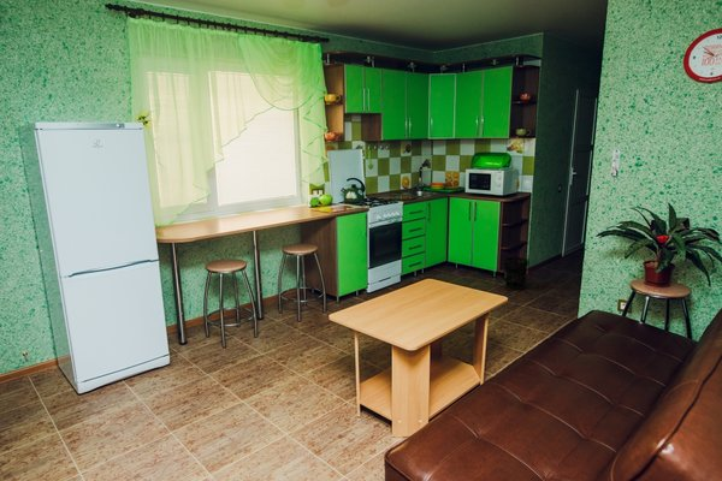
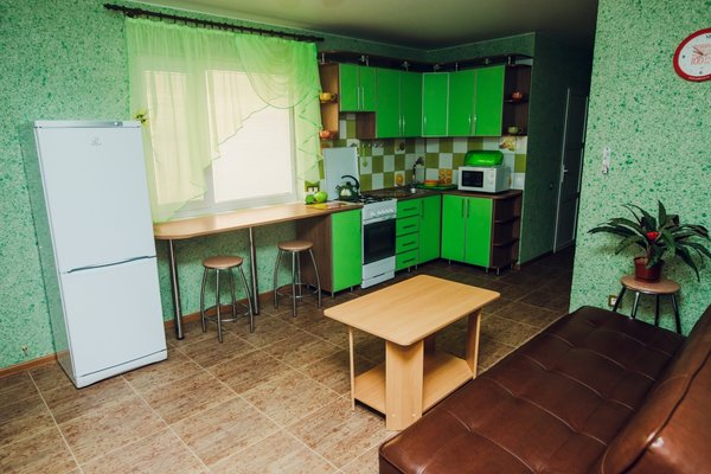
- wastebasket [503,256,531,291]
